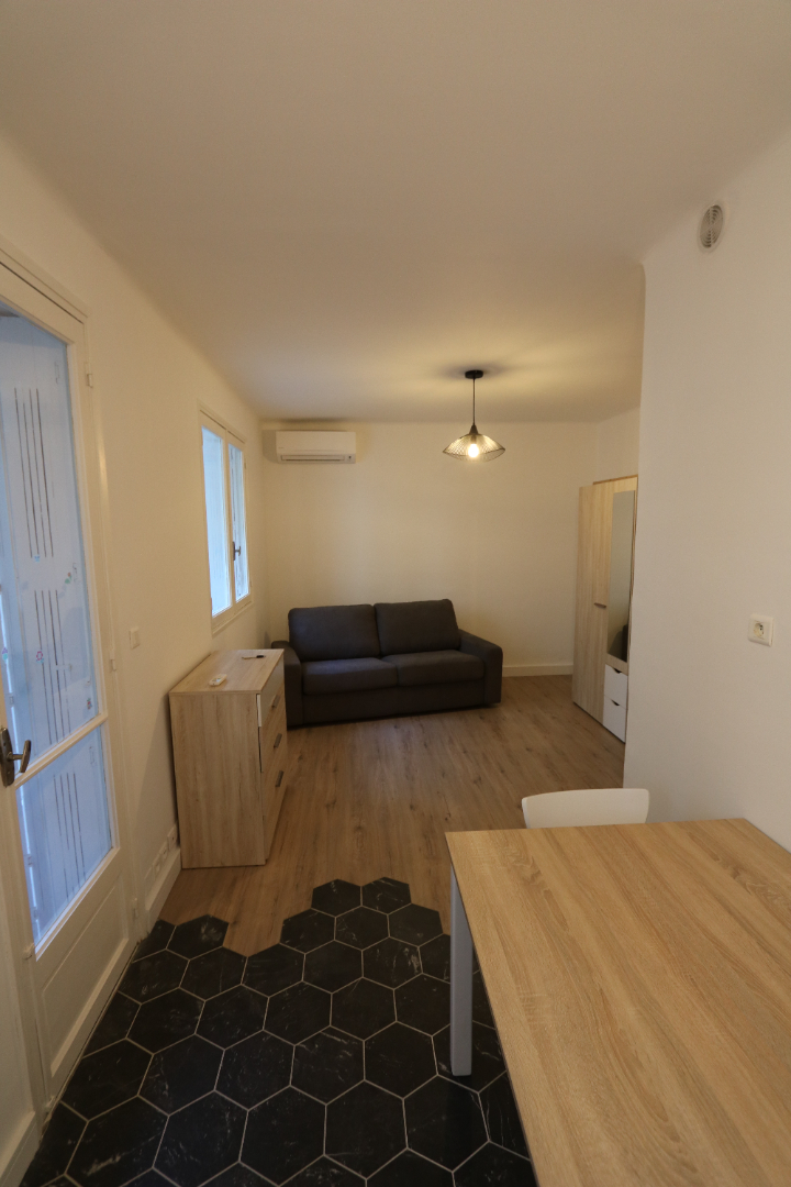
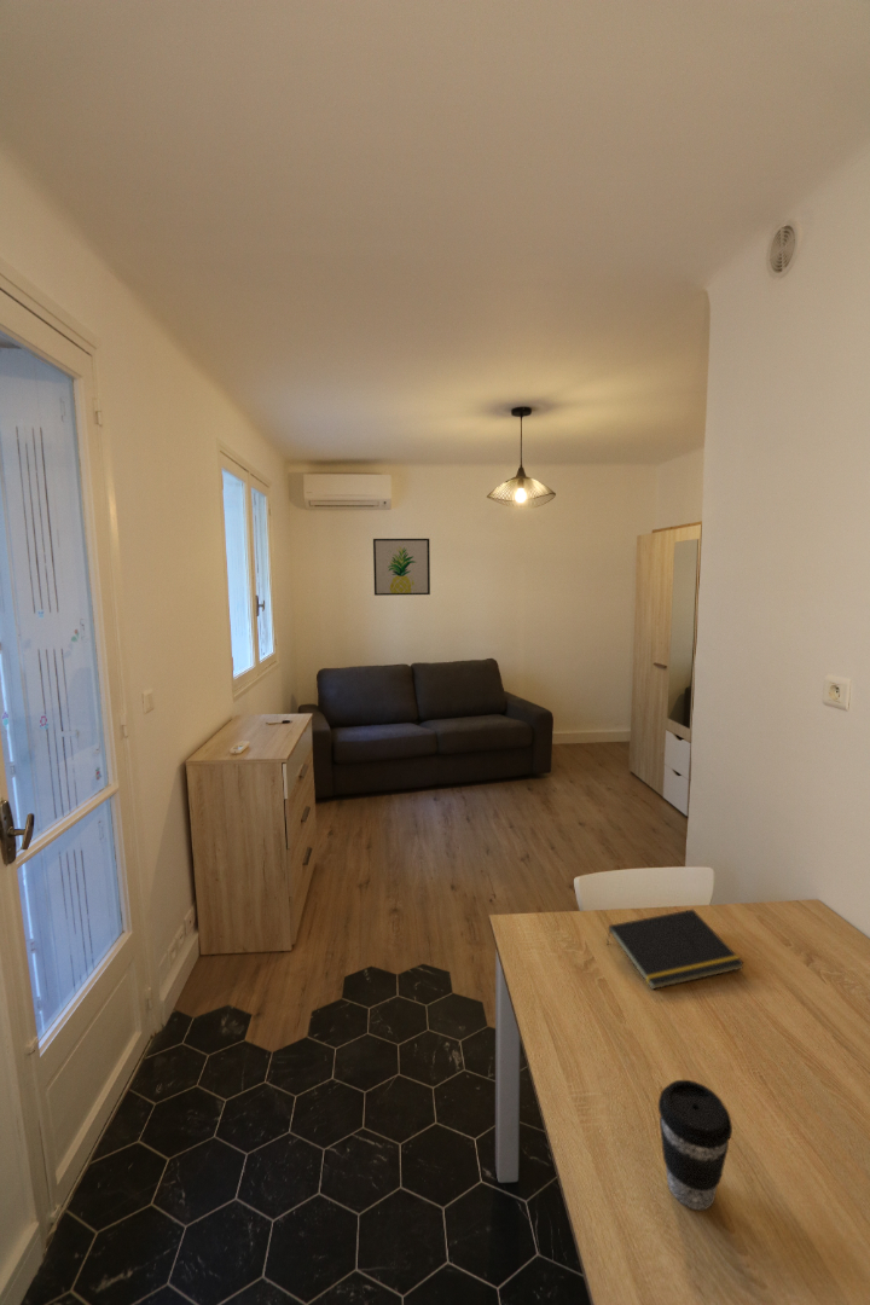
+ coffee cup [657,1079,733,1211]
+ wall art [372,538,431,597]
+ notepad [605,909,746,991]
